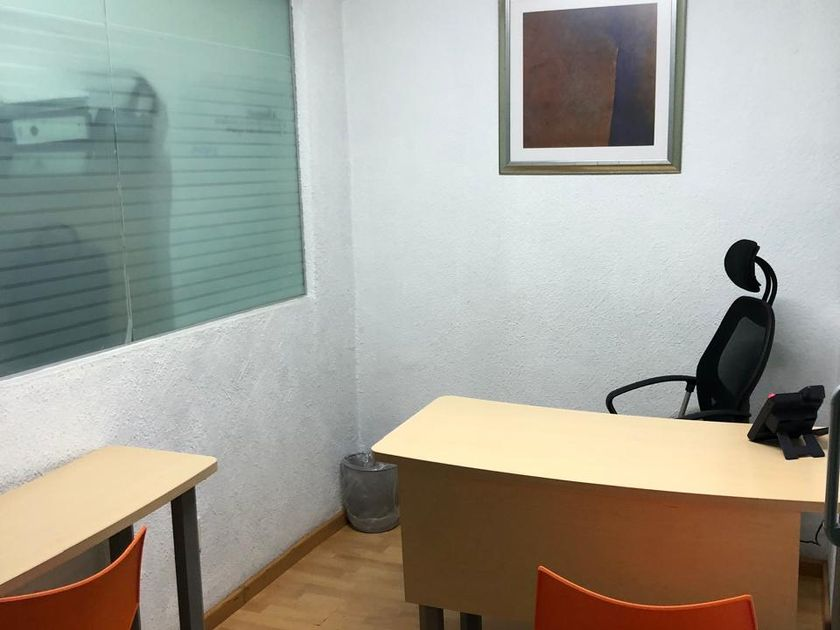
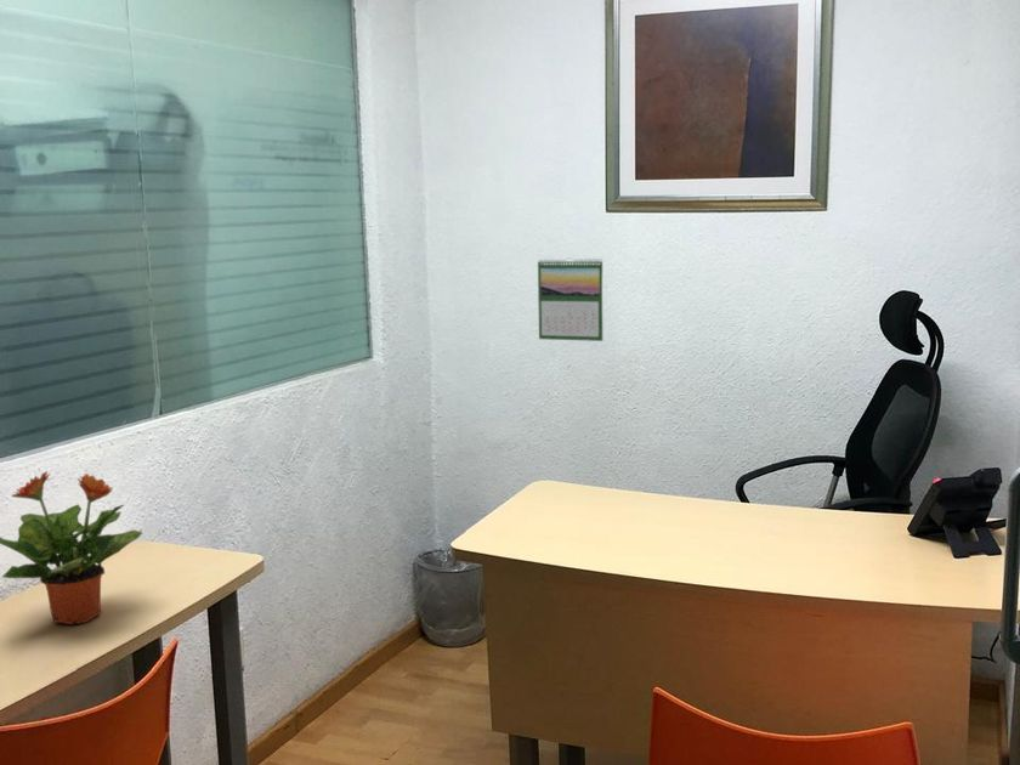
+ calendar [537,256,605,342]
+ potted plant [0,470,143,625]
